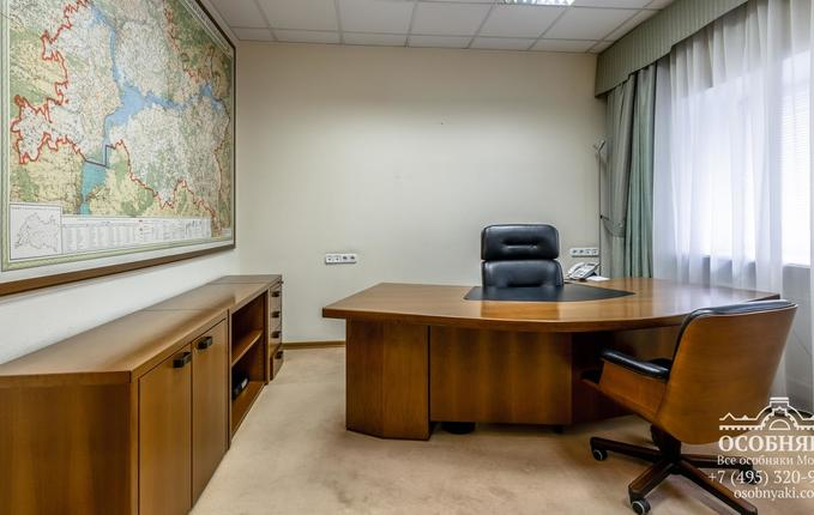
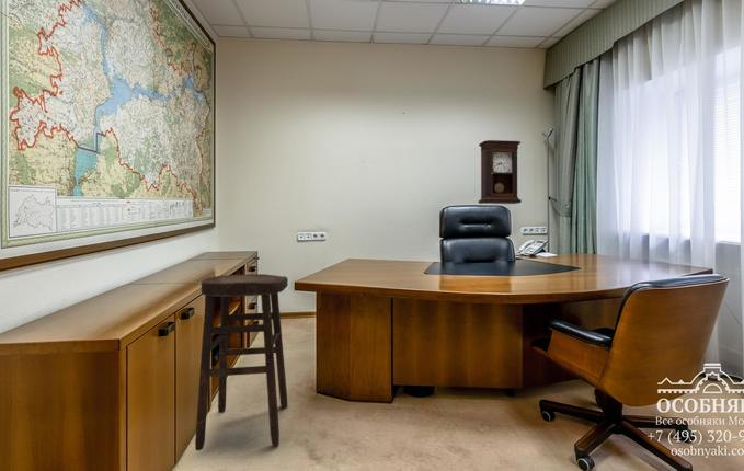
+ stool [194,273,289,451]
+ pendulum clock [478,139,523,205]
